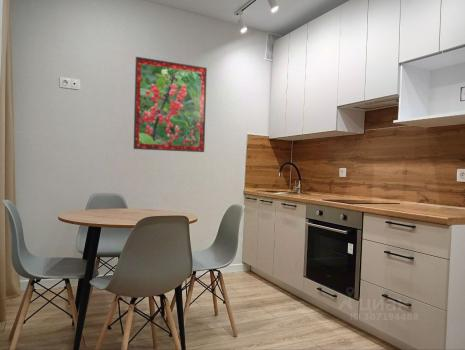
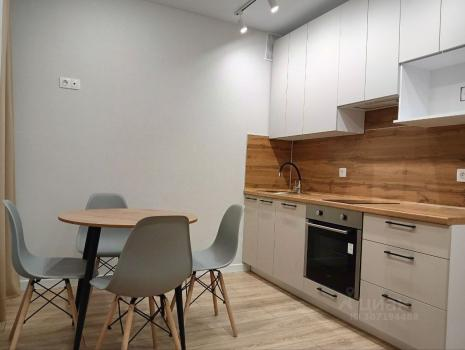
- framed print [133,56,208,153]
